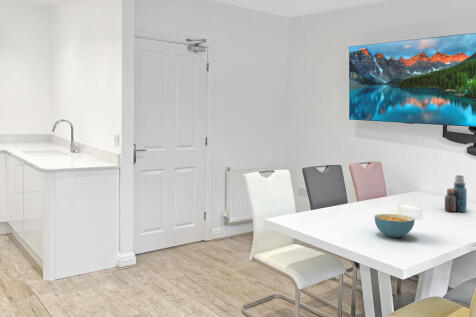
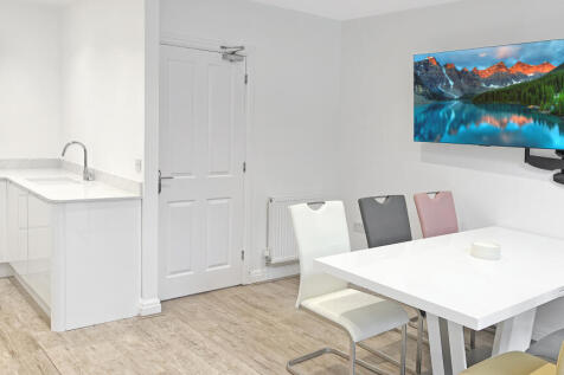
- bottle [444,174,468,213]
- cereal bowl [374,213,416,239]
